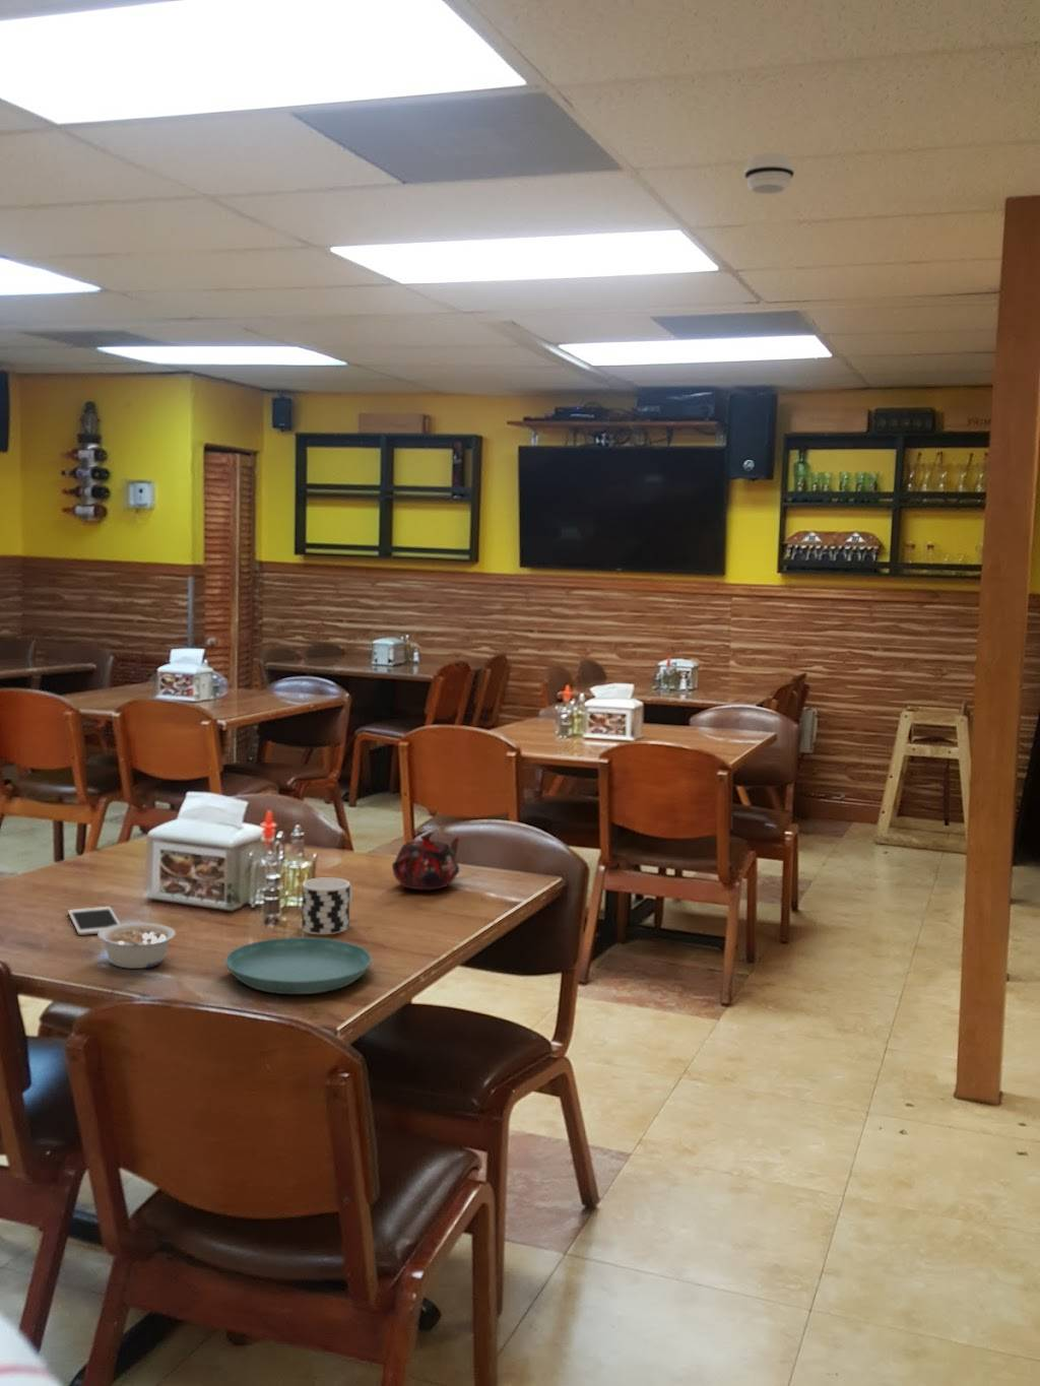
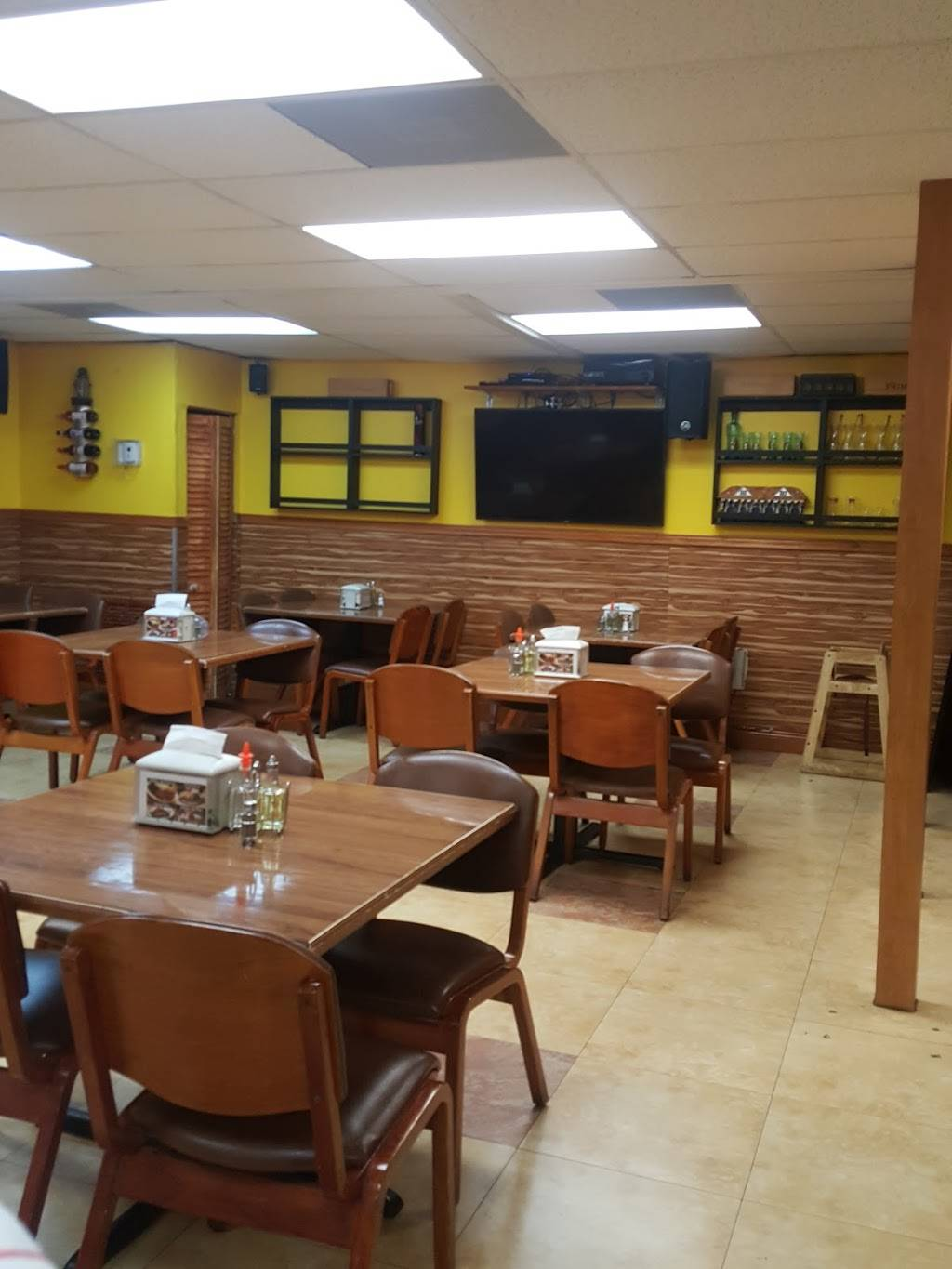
- cup [300,876,354,935]
- cell phone [67,905,121,936]
- saucer [224,936,373,995]
- legume [96,922,177,970]
- smoke detector [744,152,795,194]
- teapot [391,830,462,891]
